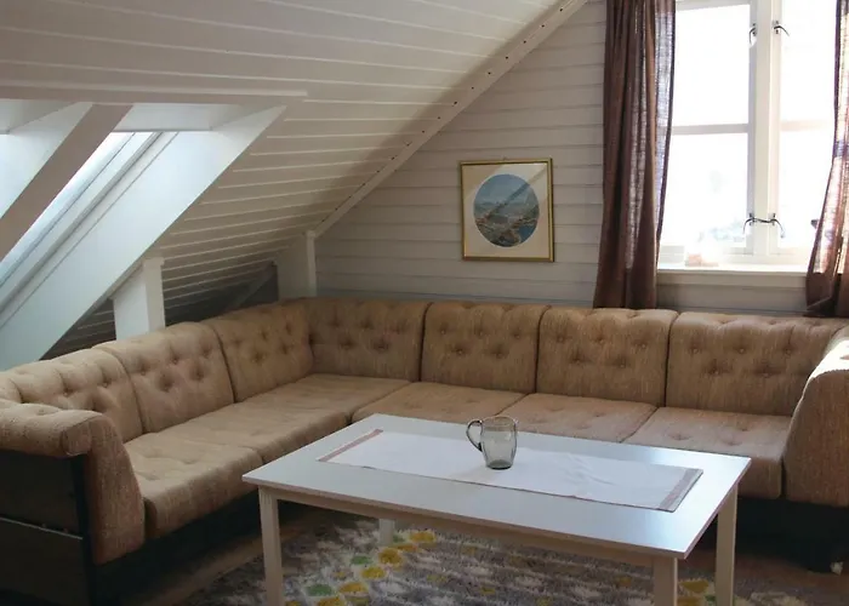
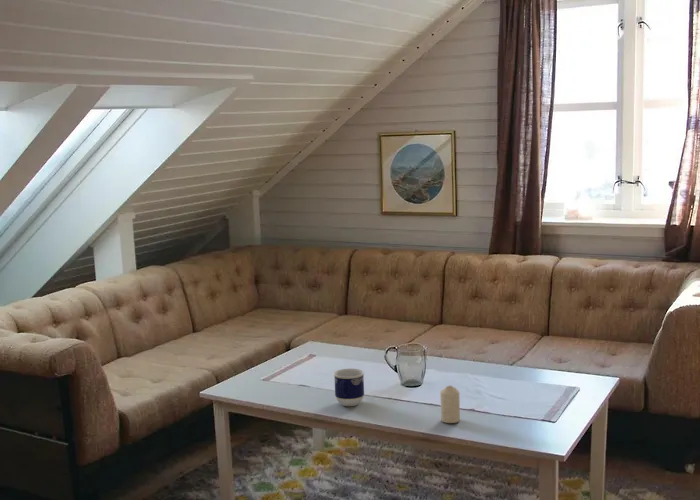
+ cup [332,368,365,407]
+ candle [439,385,461,424]
